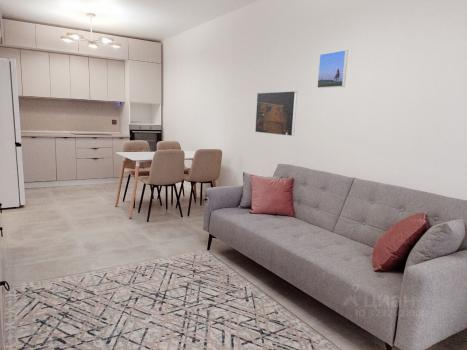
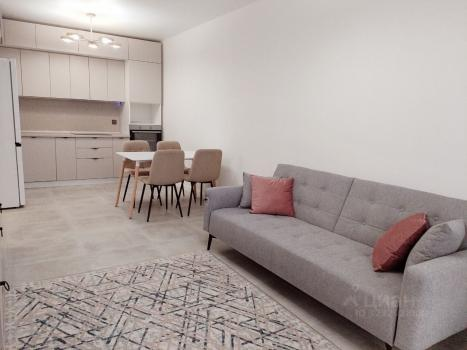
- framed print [316,49,349,89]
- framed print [254,90,298,137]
